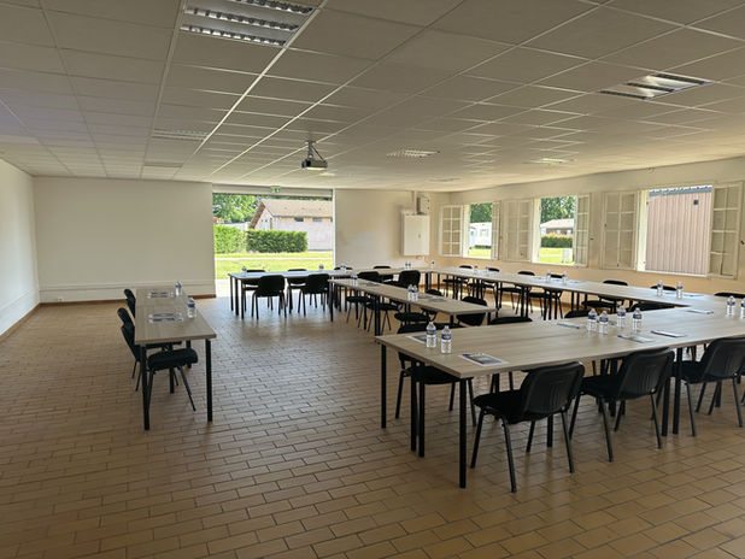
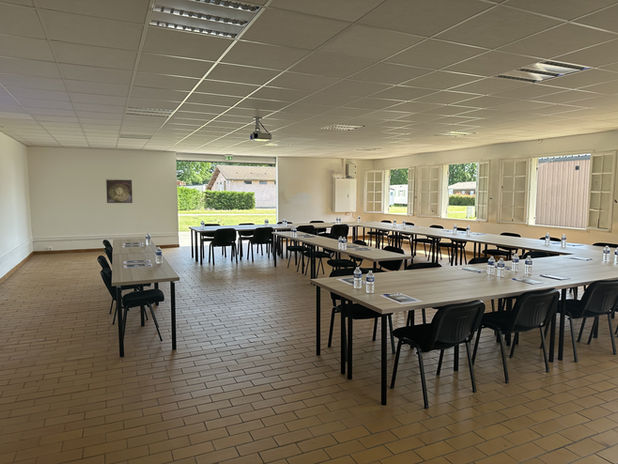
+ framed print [105,179,133,204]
